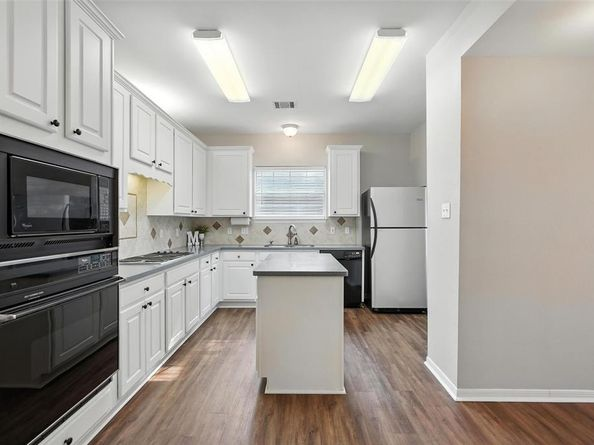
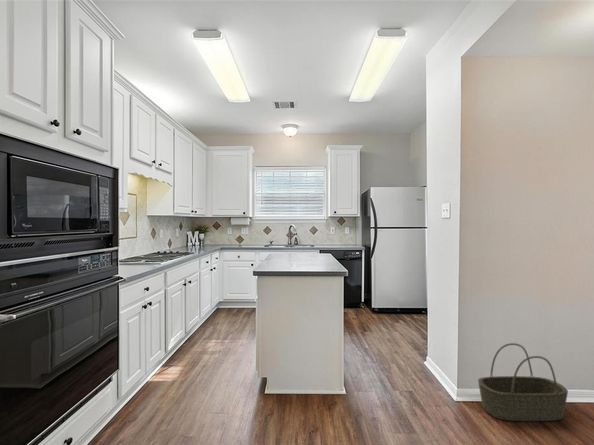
+ basket [477,342,569,422]
